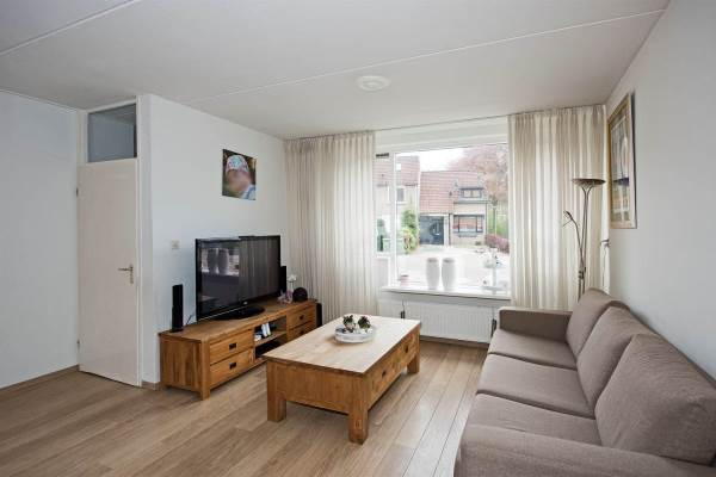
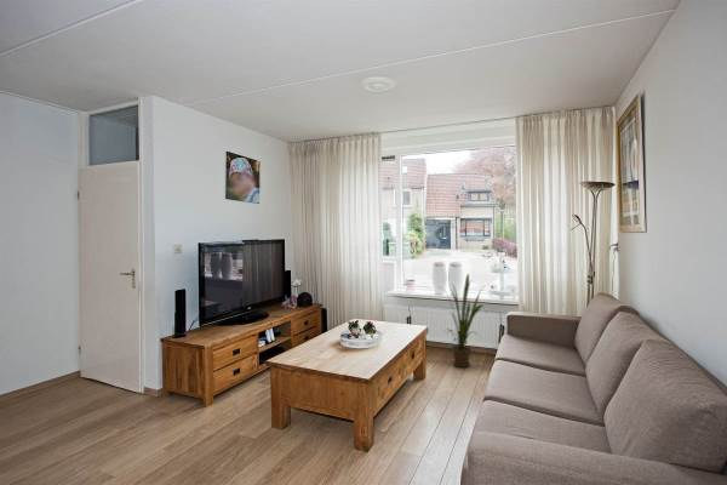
+ house plant [436,273,486,369]
